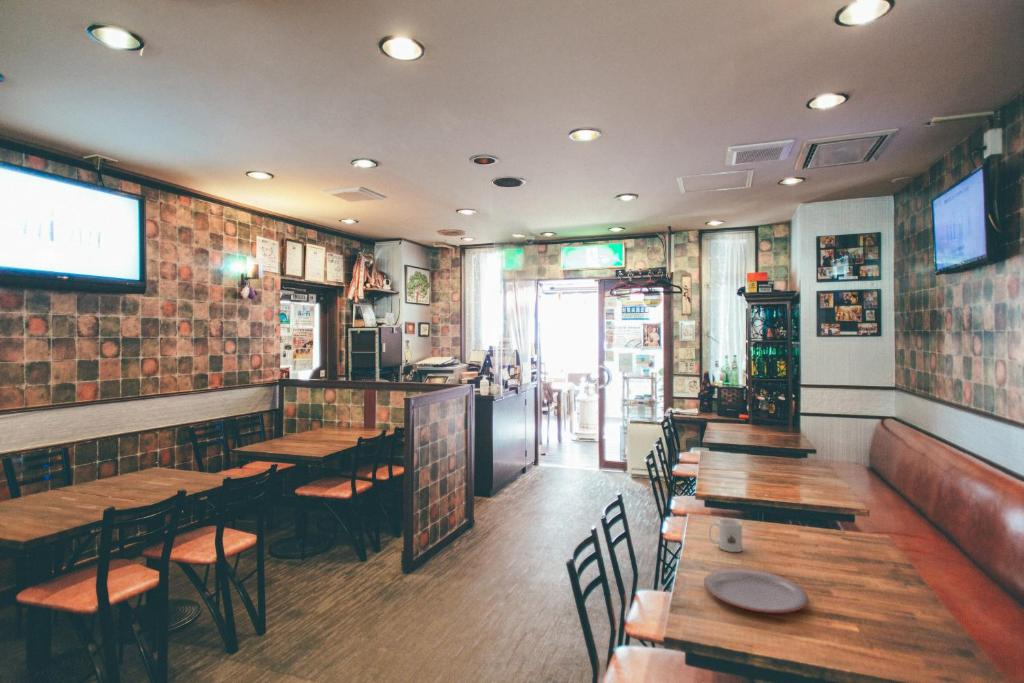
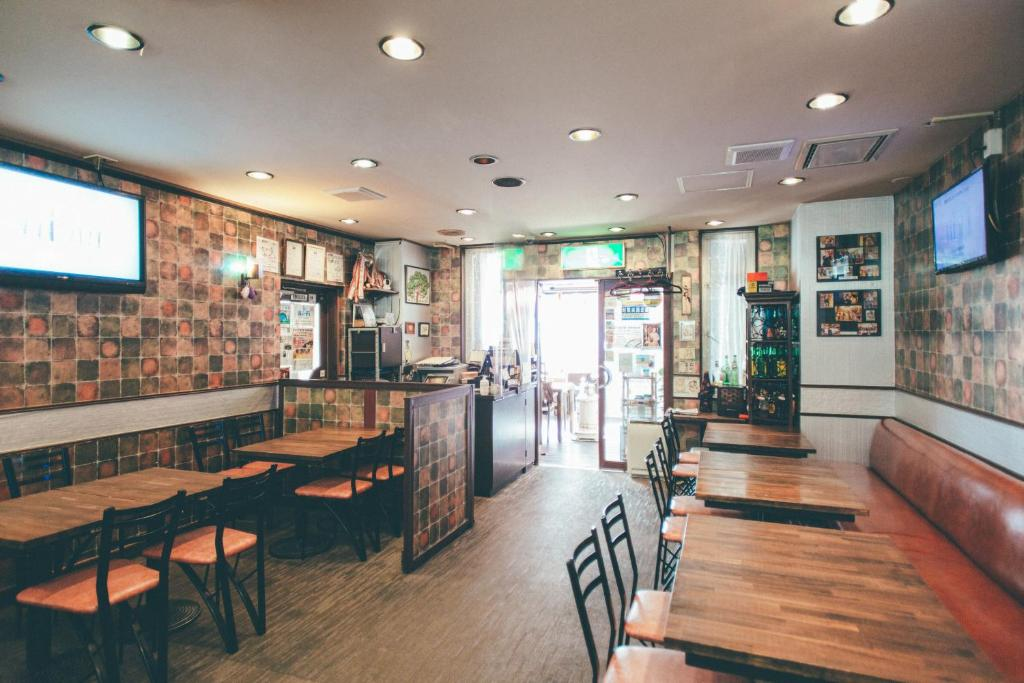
- plate [703,567,810,614]
- mug [708,518,743,553]
